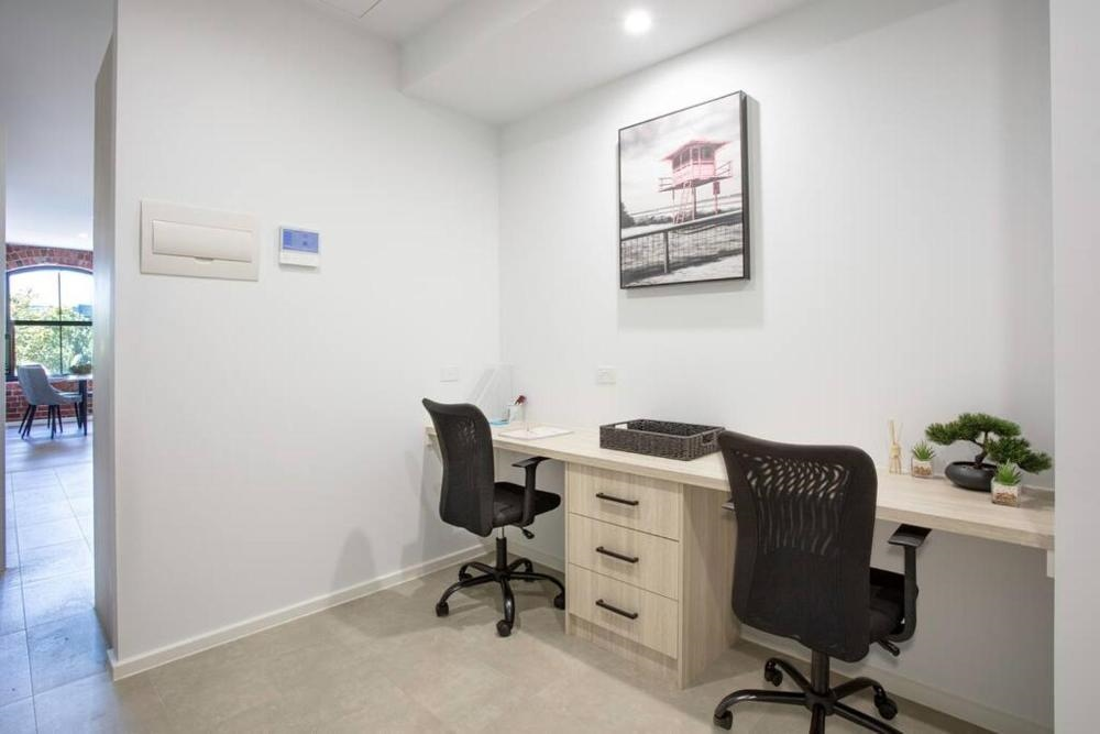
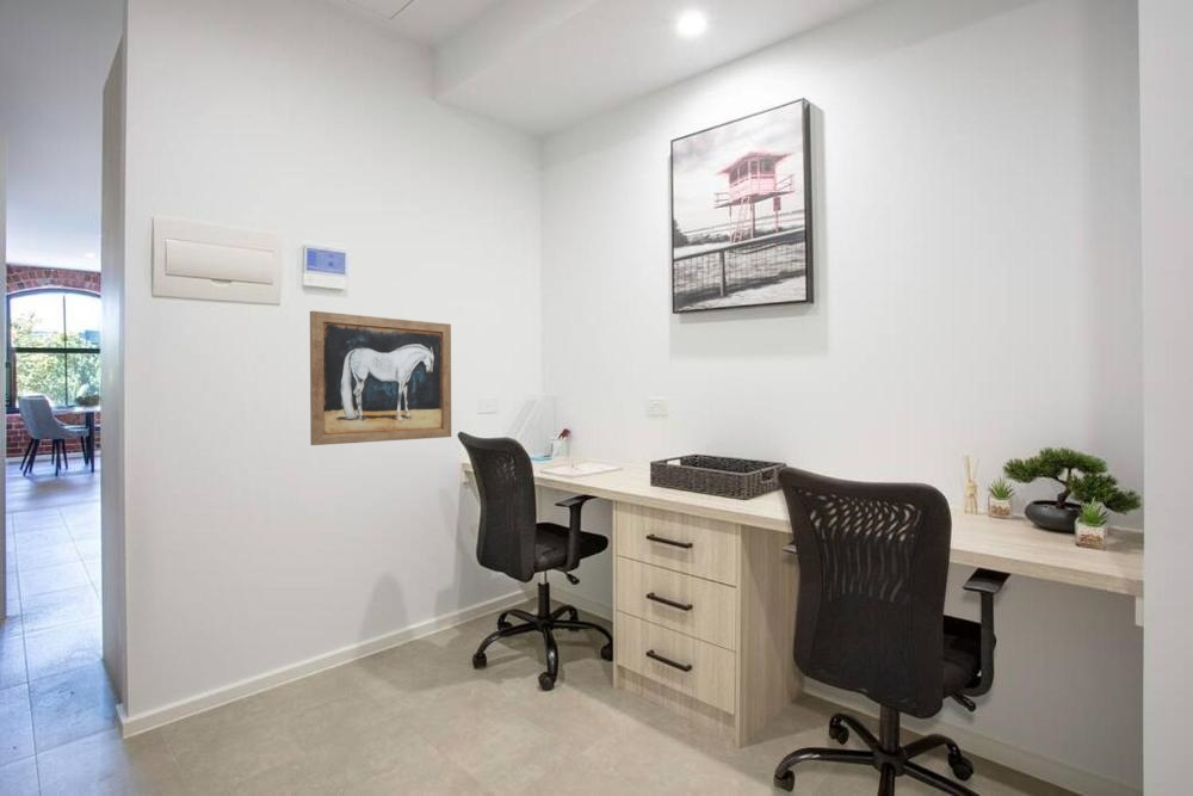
+ wall art [309,310,452,446]
